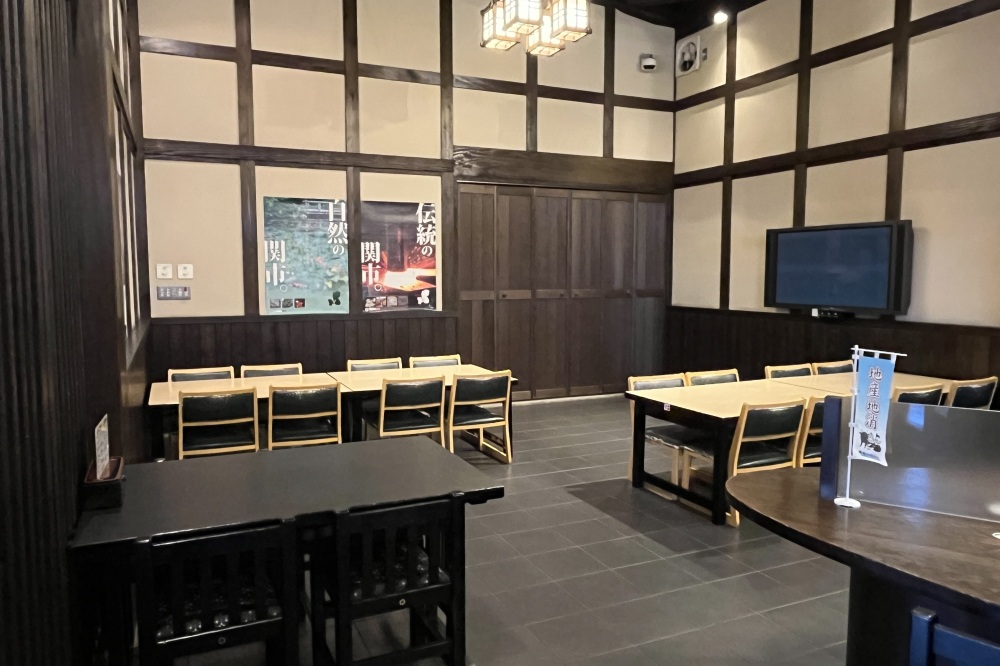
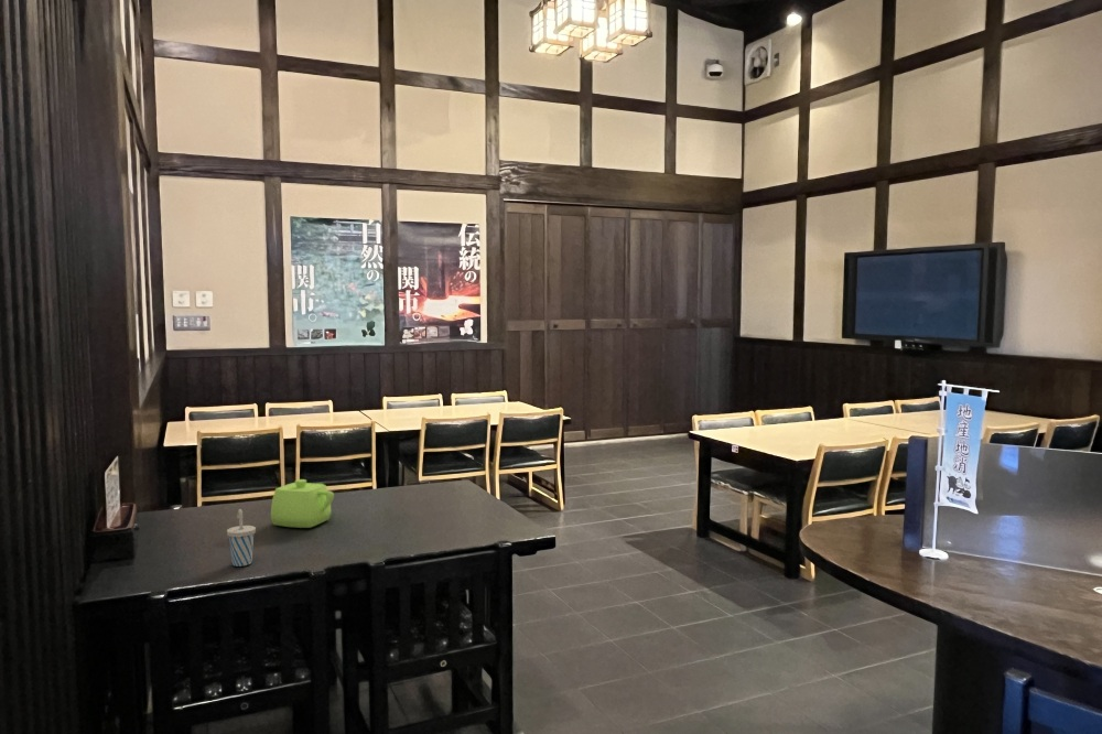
+ teapot [270,478,335,529]
+ cup [226,508,257,568]
